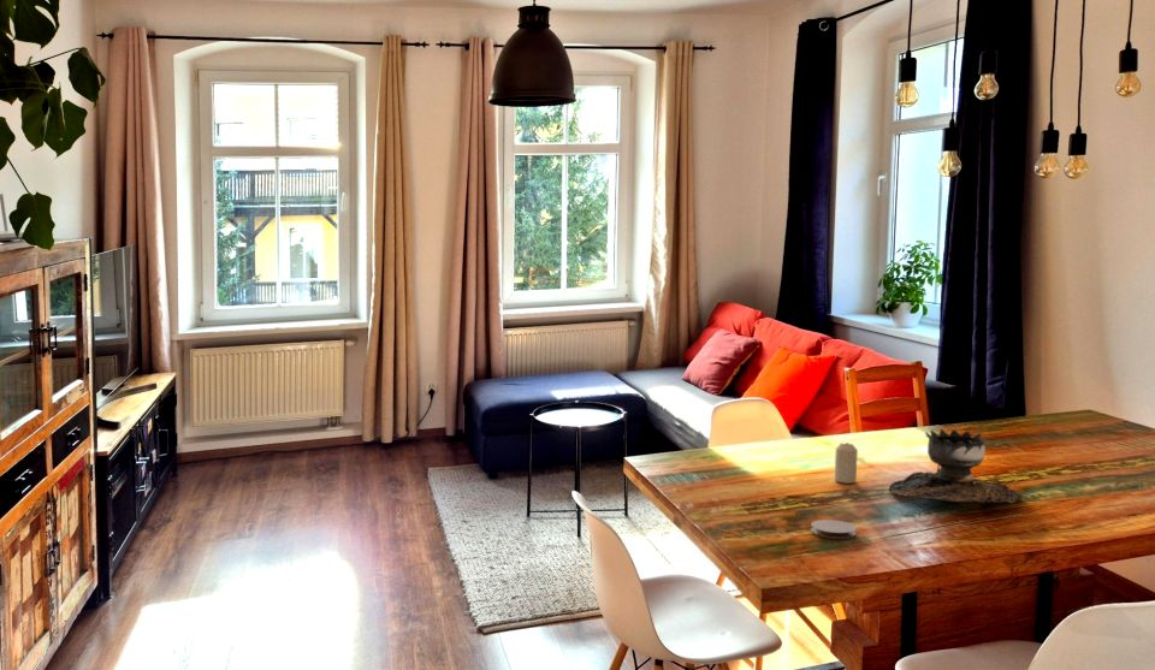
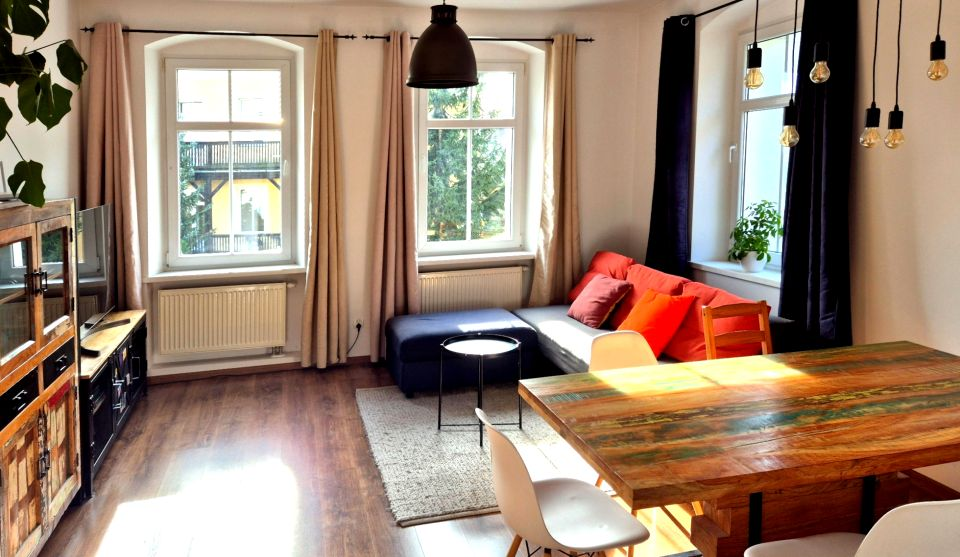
- brazier [888,427,1024,504]
- coaster [810,518,858,540]
- candle [834,441,859,485]
